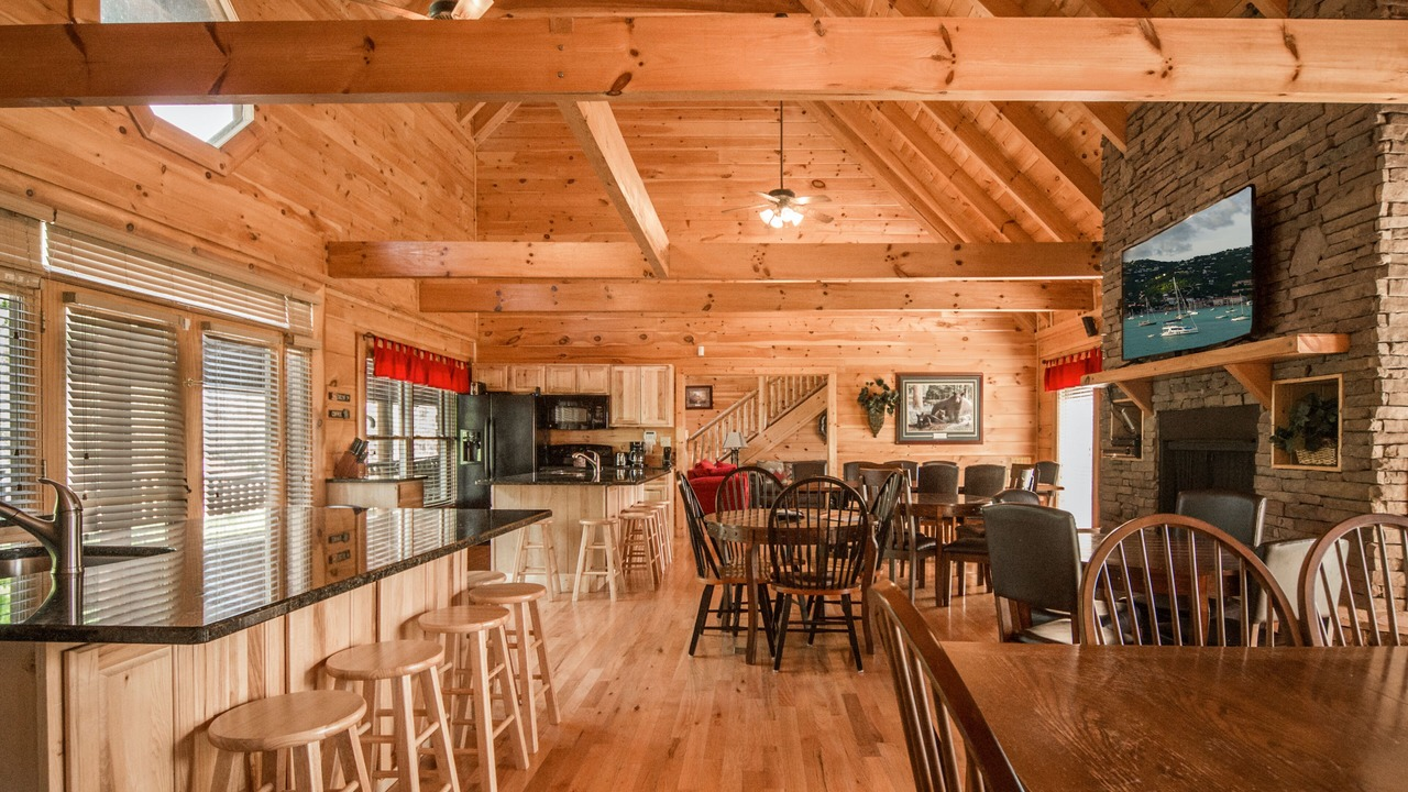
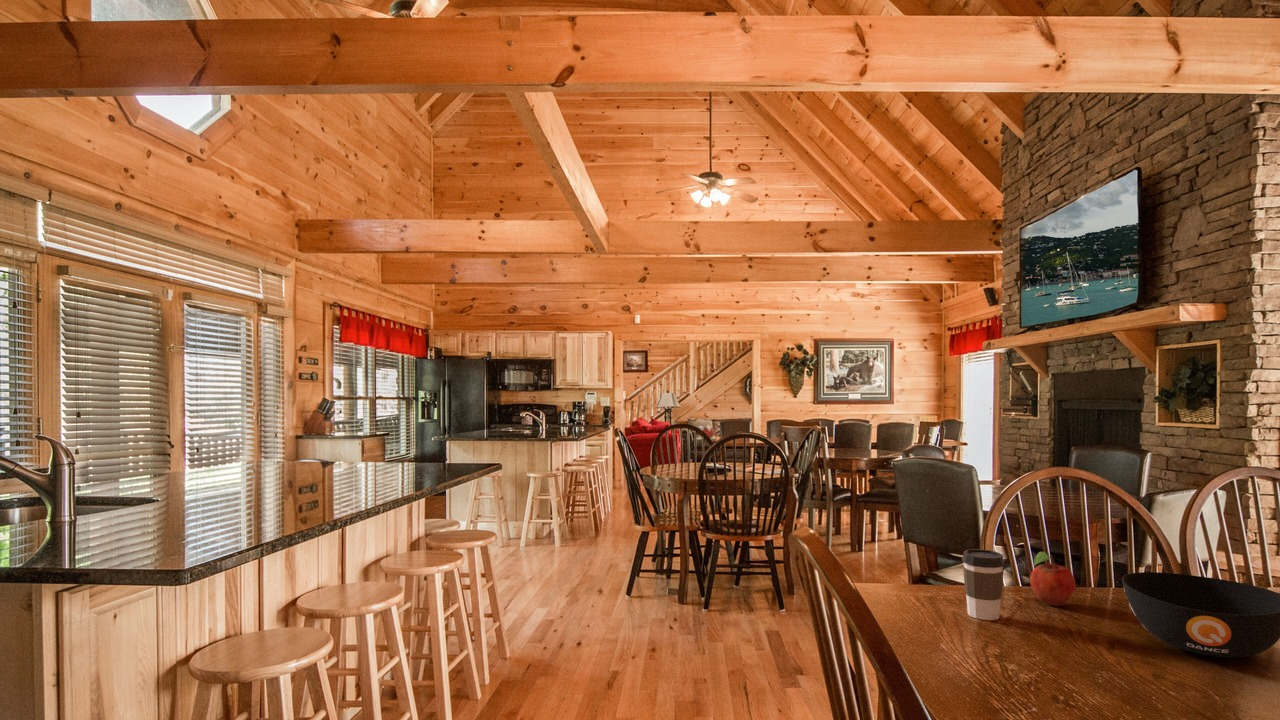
+ coffee cup [961,548,1006,621]
+ bowl [1121,571,1280,659]
+ fruit [1029,551,1077,607]
